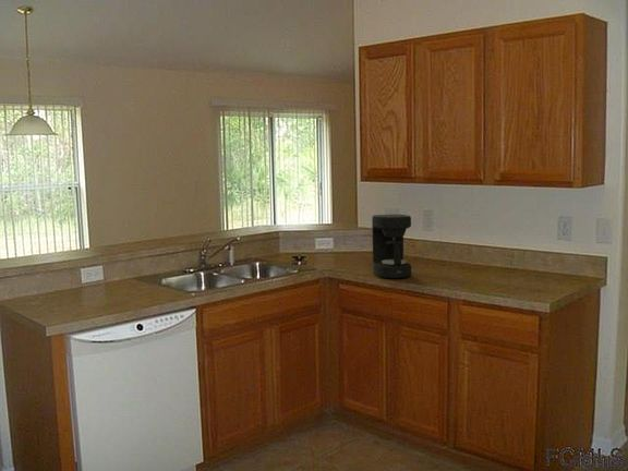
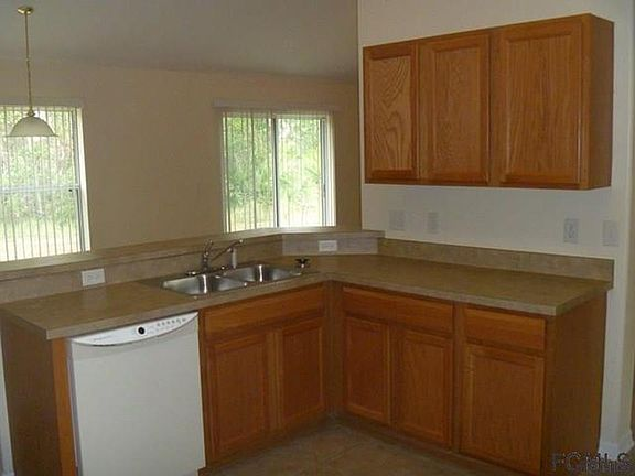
- coffee maker [371,214,412,279]
